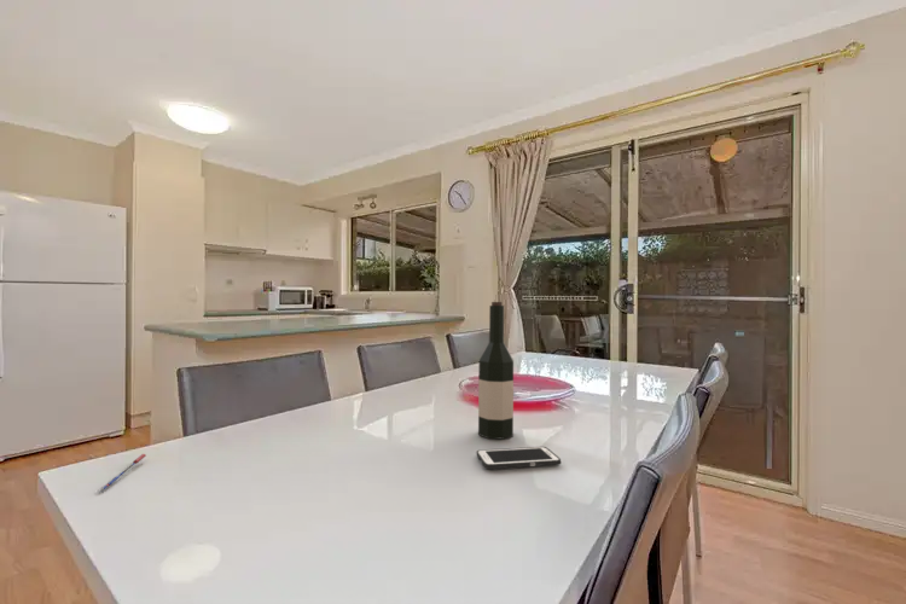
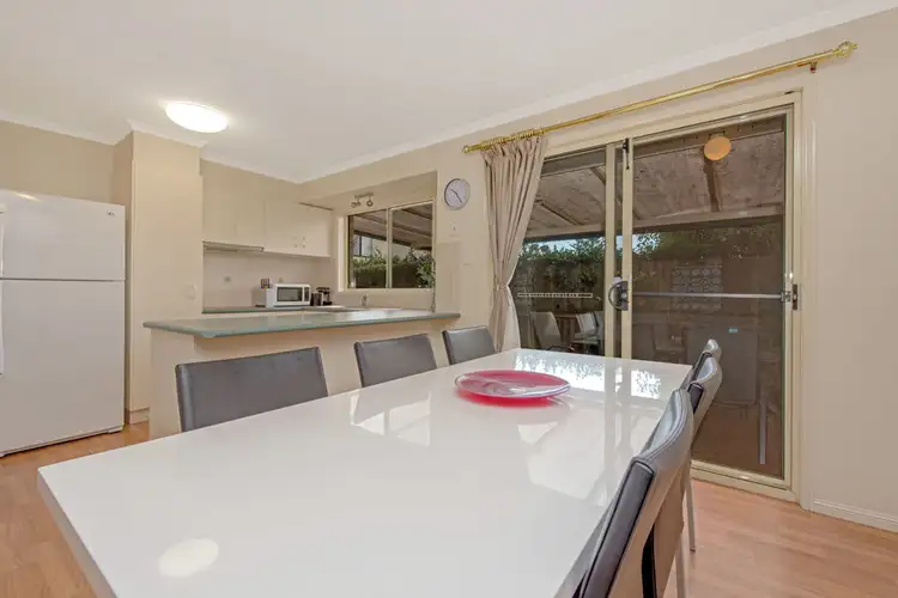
- cell phone [475,446,562,470]
- pen [98,453,147,493]
- wine bottle [477,301,515,441]
